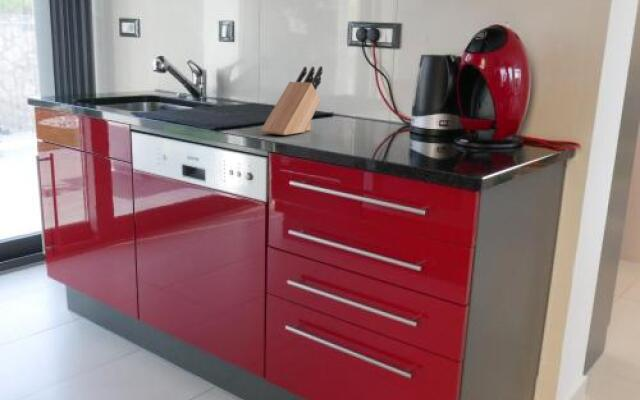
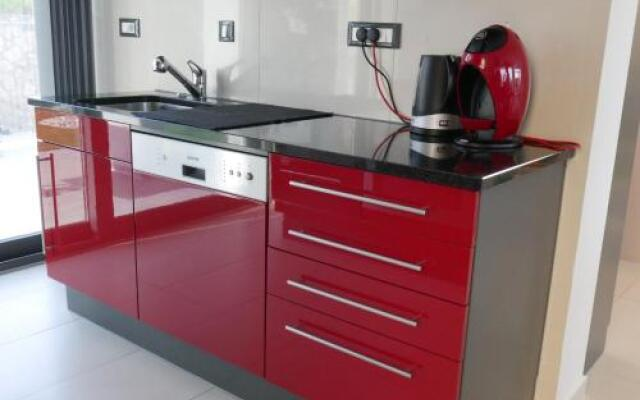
- knife block [260,65,324,136]
